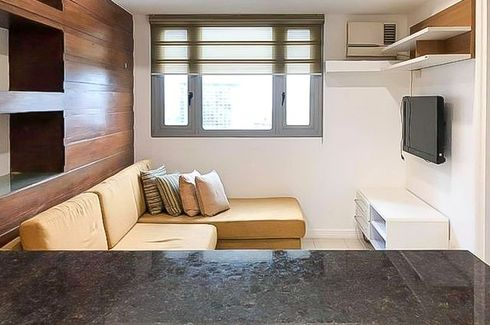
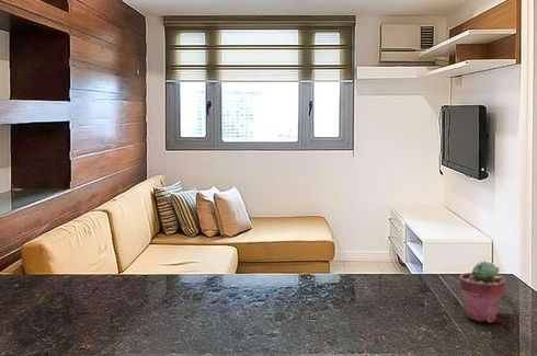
+ potted succulent [458,261,507,323]
